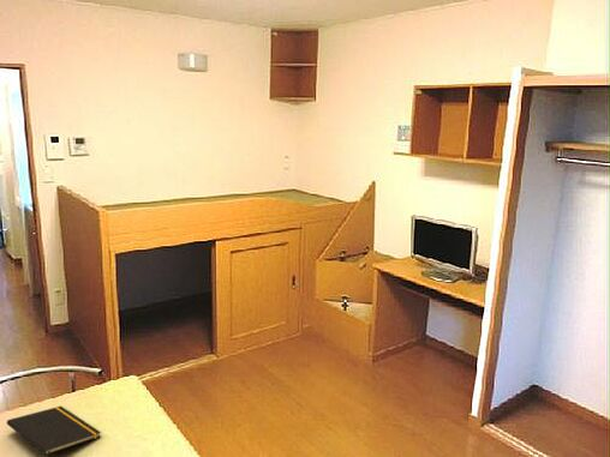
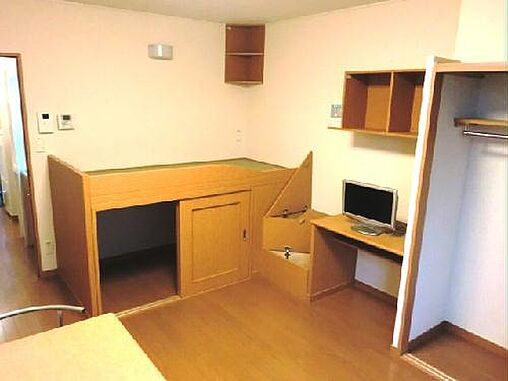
- notepad [6,405,102,457]
